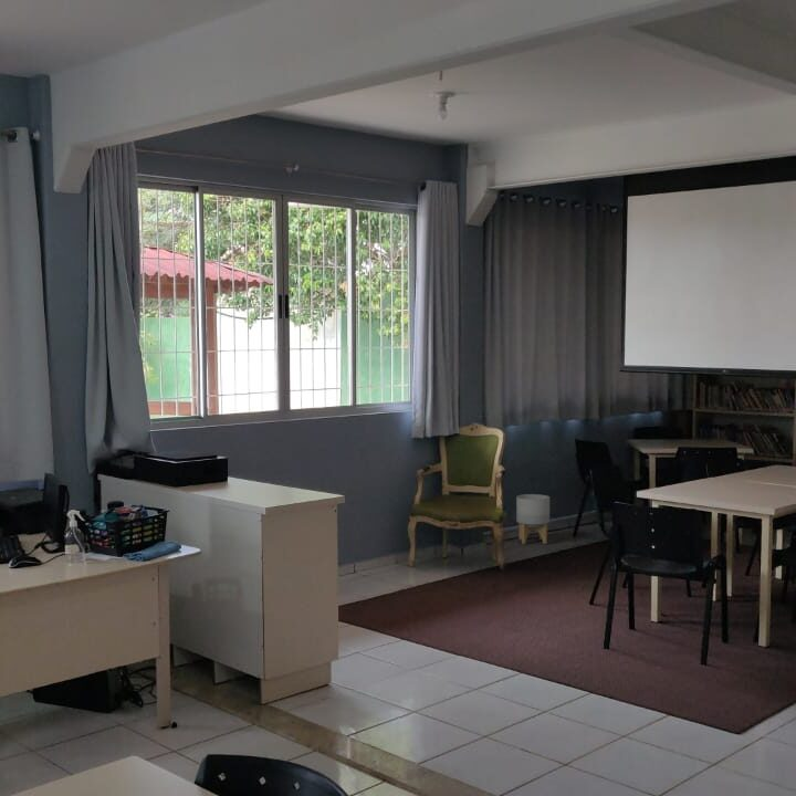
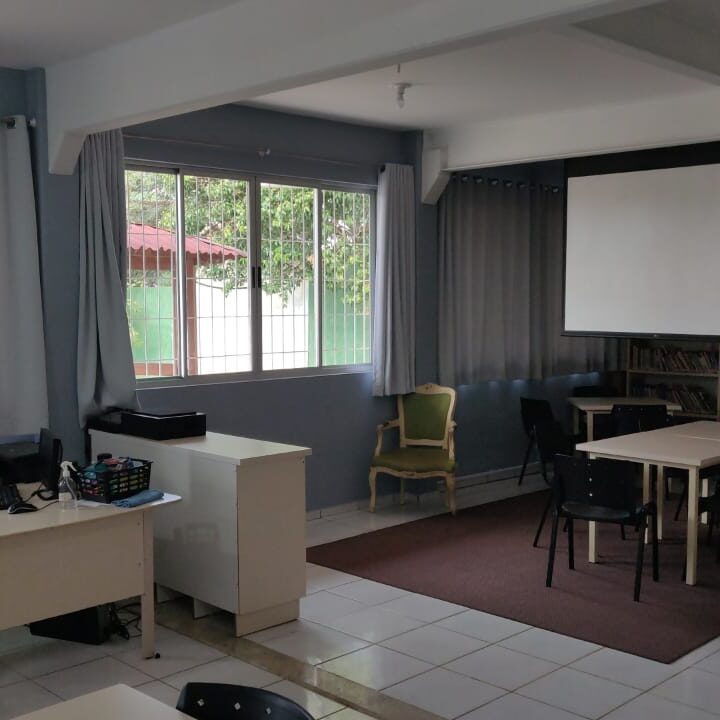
- planter [515,493,551,545]
